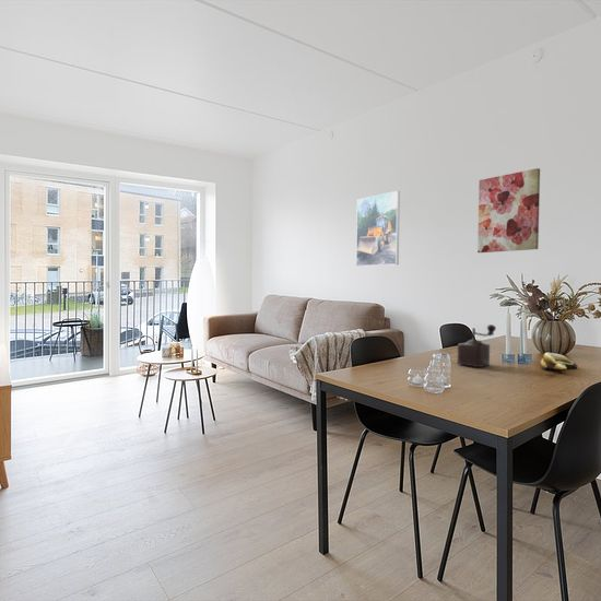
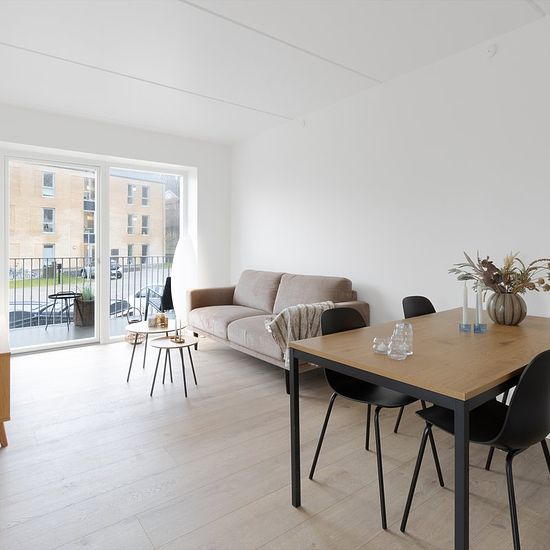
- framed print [355,190,401,268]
- pepper mill [457,323,497,368]
- wall art [476,167,541,254]
- banana [539,352,579,372]
